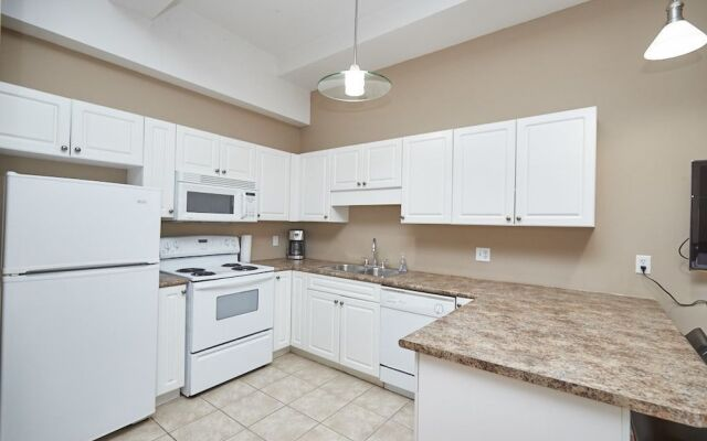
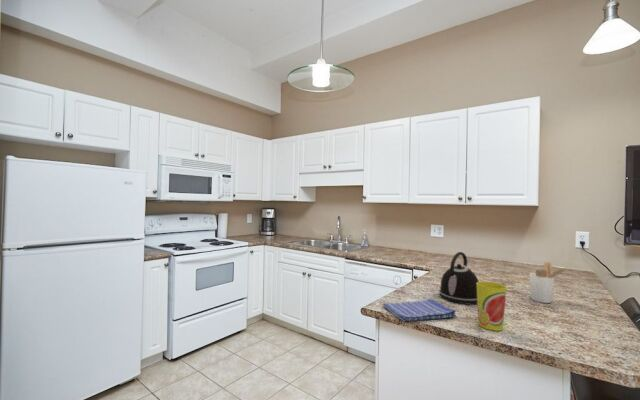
+ kettle [438,251,480,305]
+ dish towel [382,298,457,323]
+ cup [476,281,508,332]
+ utensil holder [529,261,570,304]
